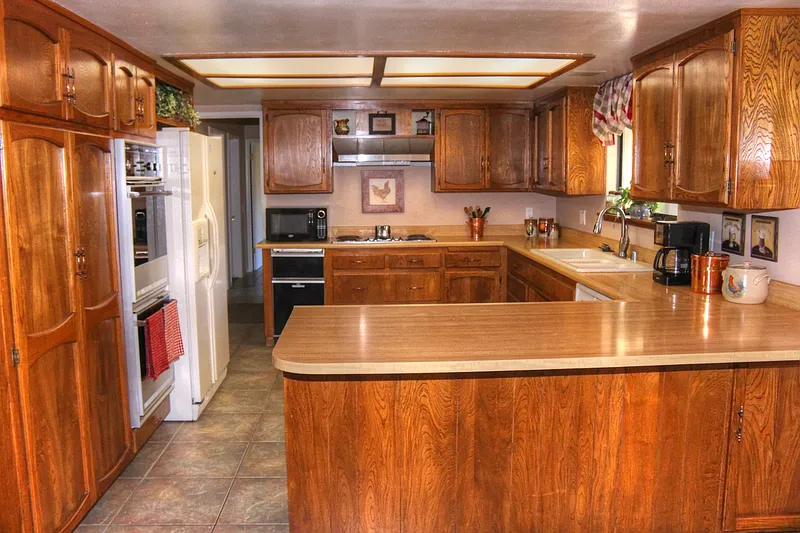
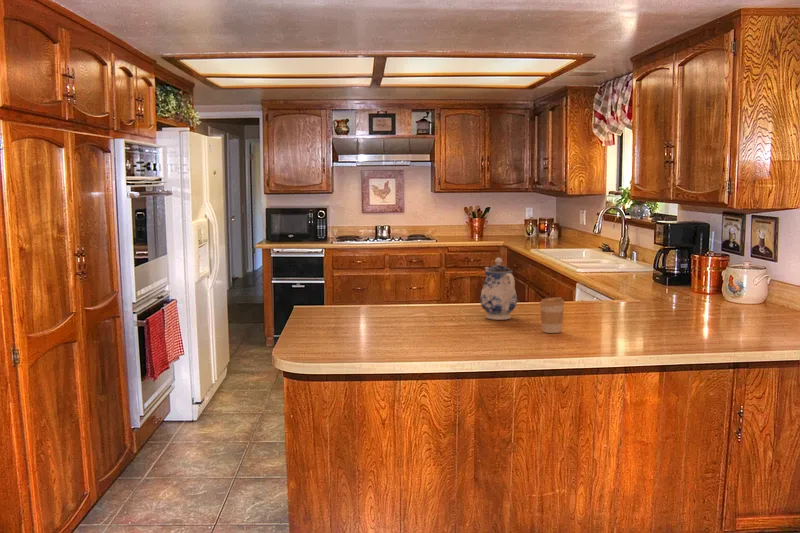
+ teapot [479,257,518,321]
+ coffee cup [538,296,565,334]
